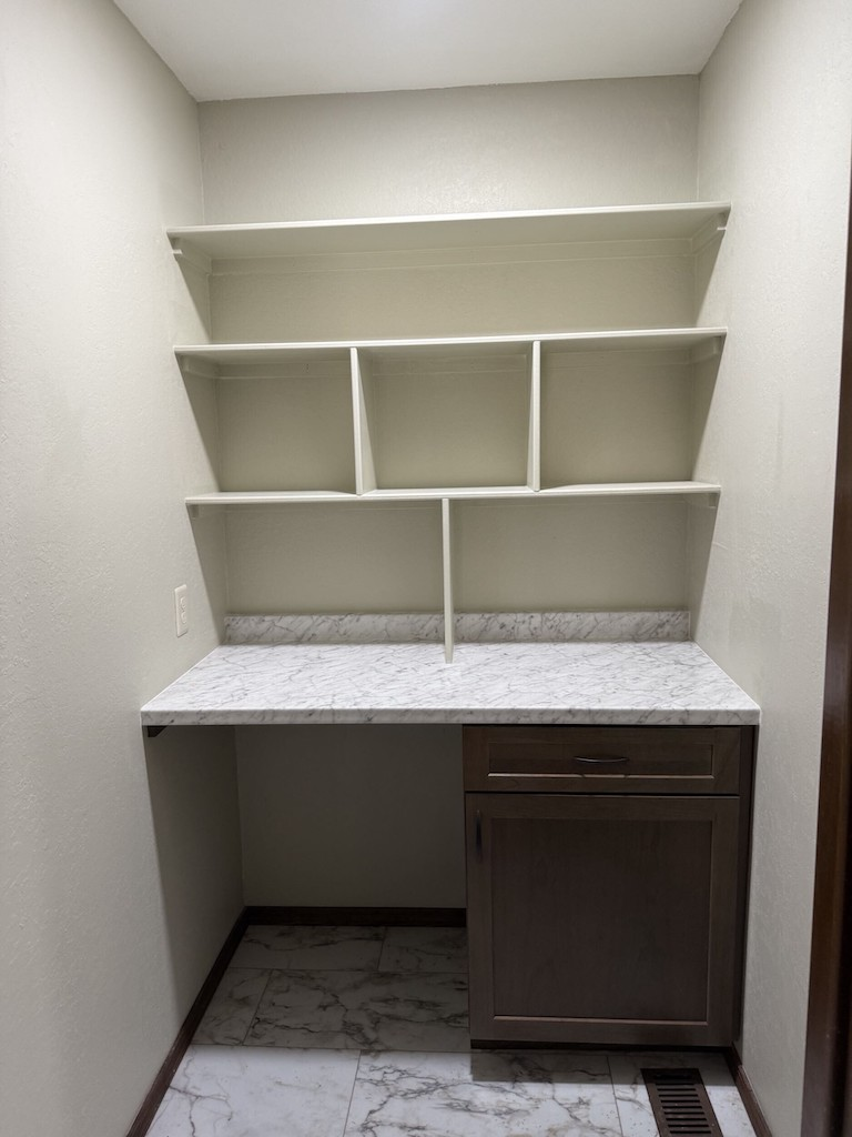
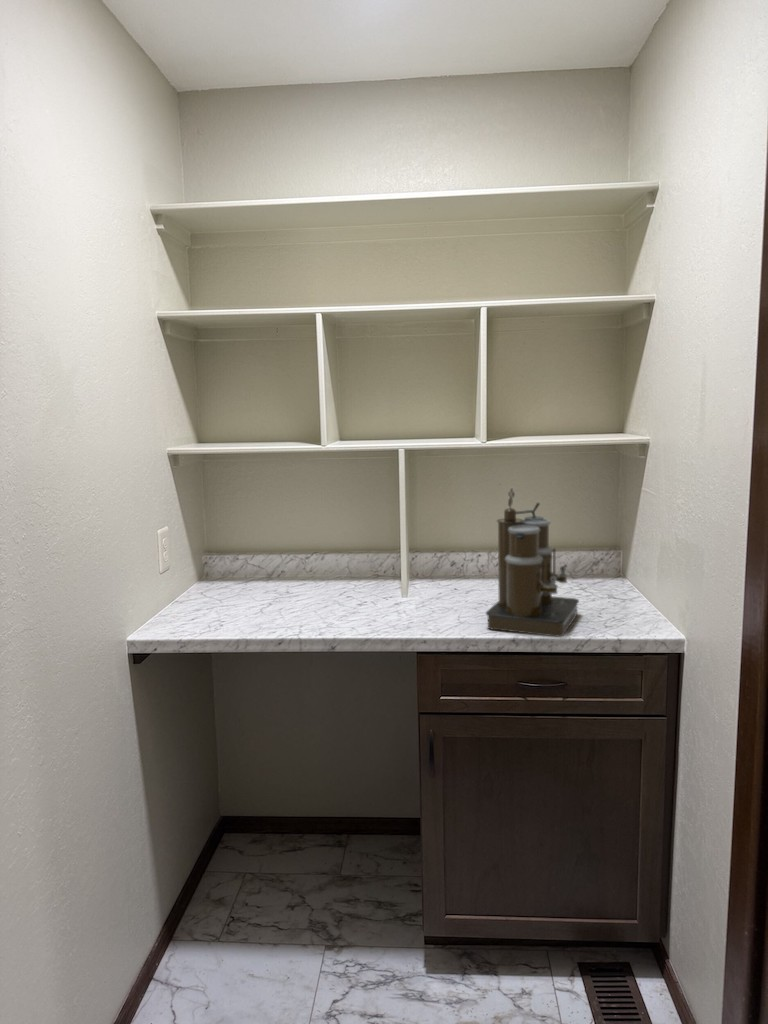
+ coffee maker [485,488,580,638]
